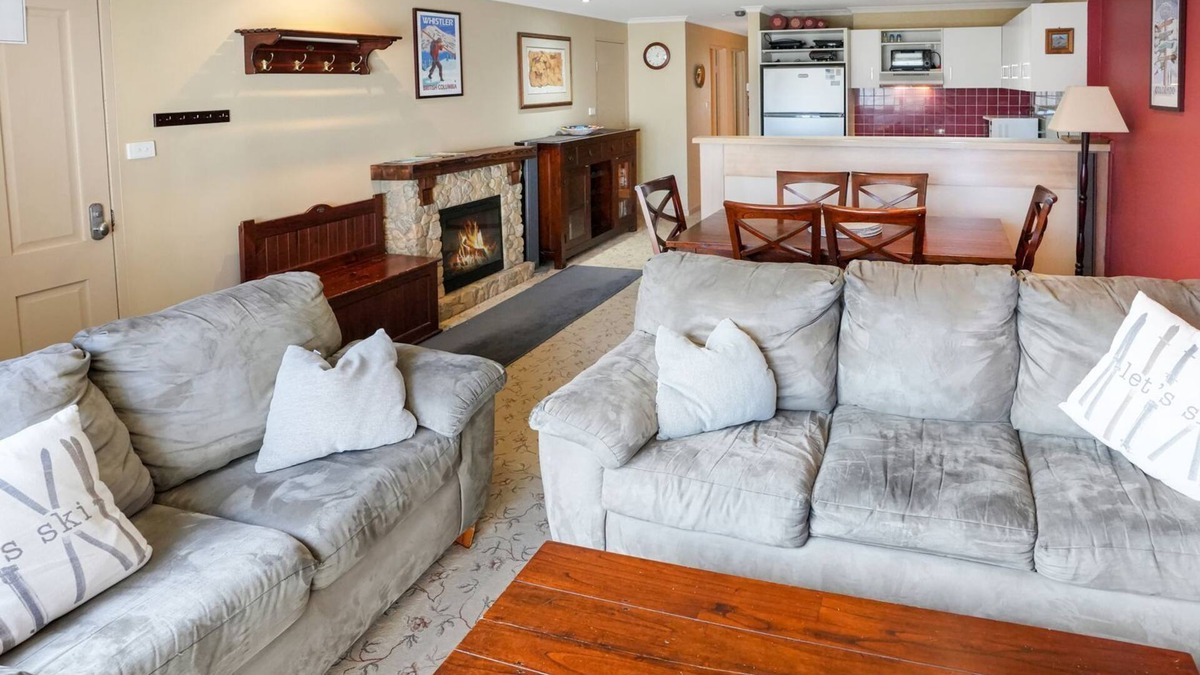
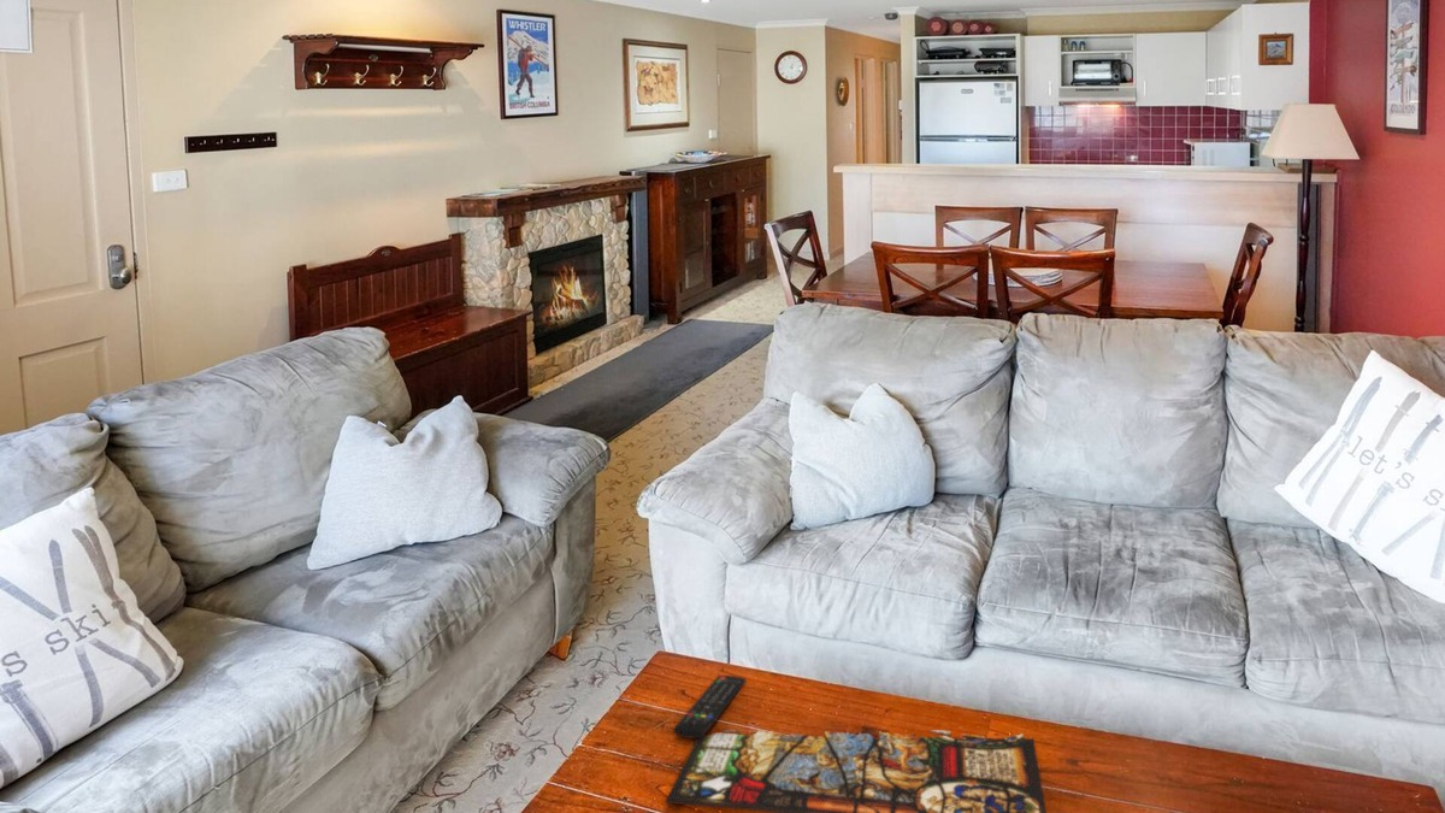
+ stained glass panel [663,729,1048,813]
+ remote control [672,674,747,740]
